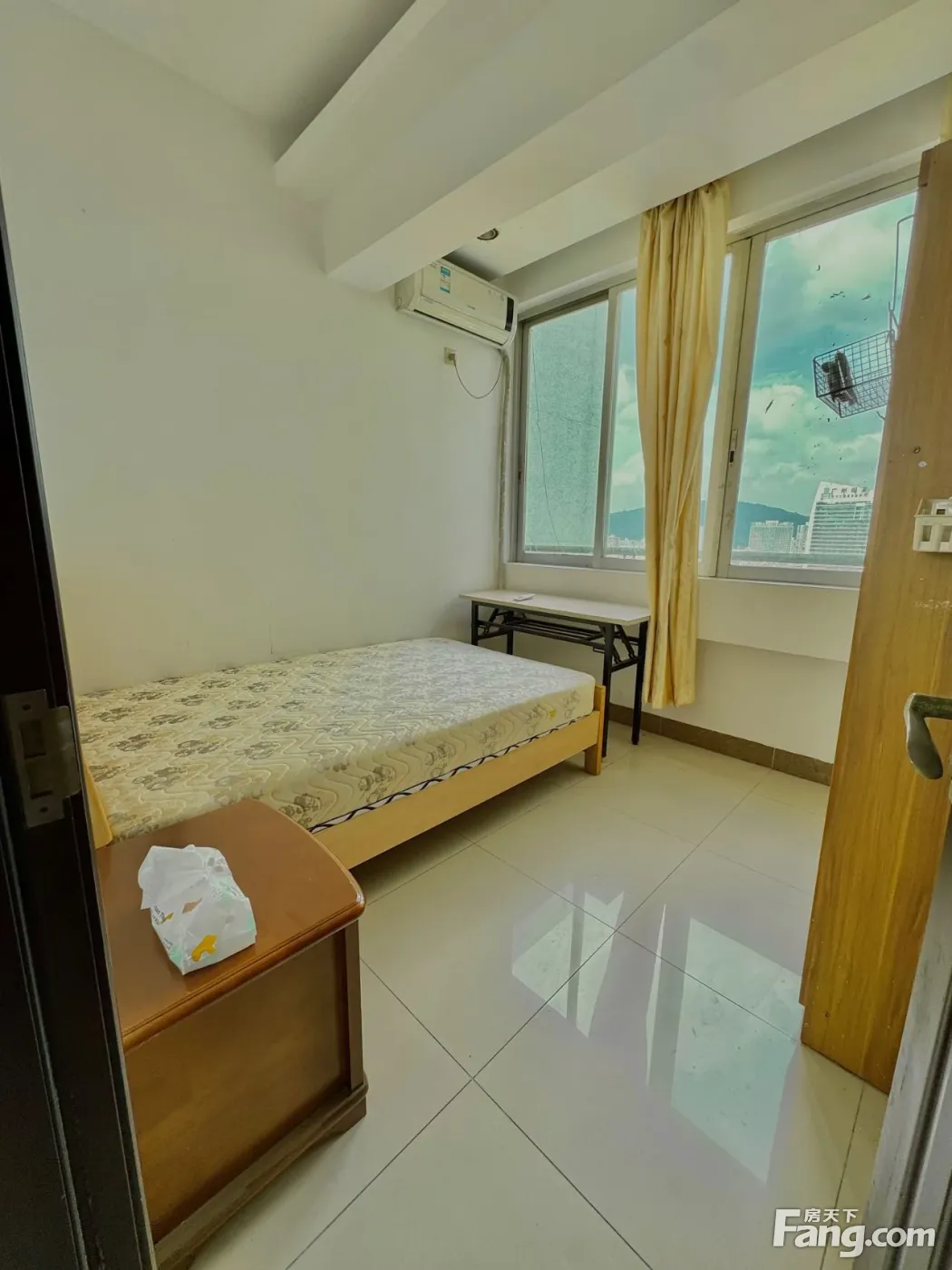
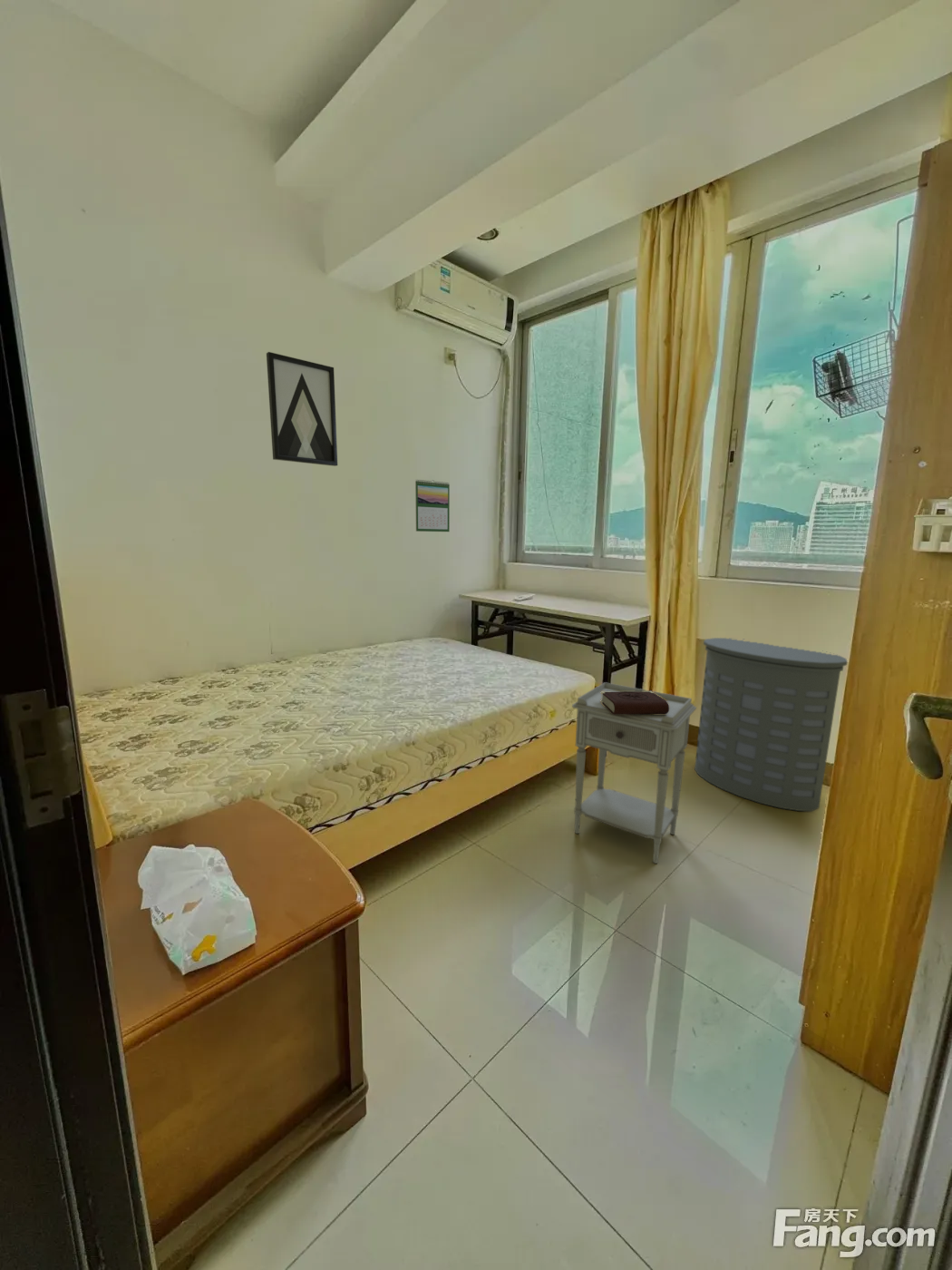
+ laundry hamper [694,637,849,812]
+ wall art [266,351,338,467]
+ book [600,690,669,715]
+ calendar [414,479,451,532]
+ nightstand [571,681,697,865]
